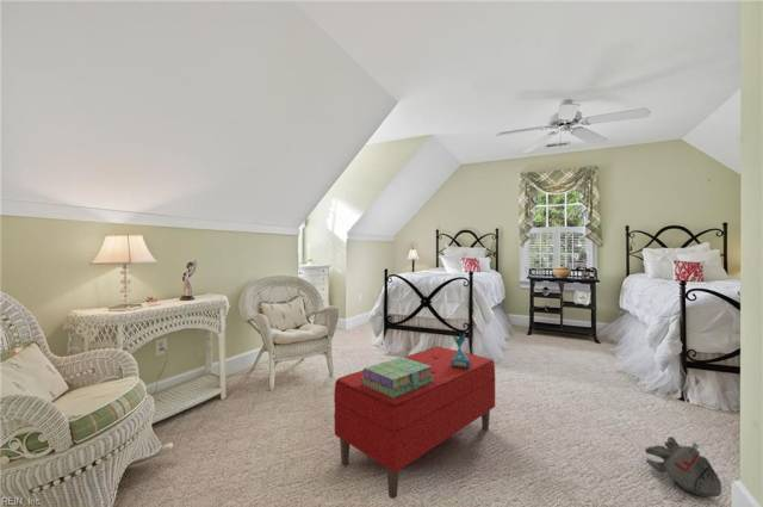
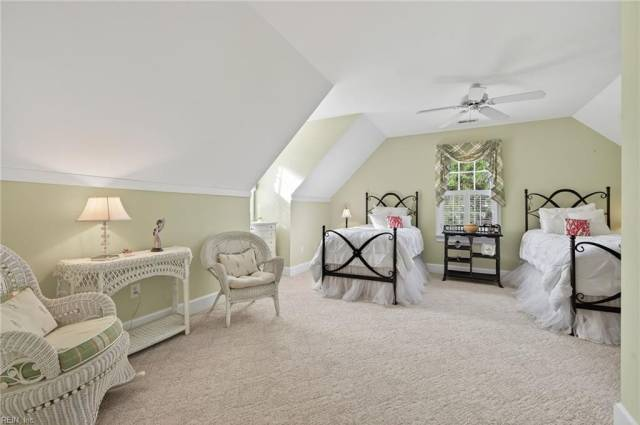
- gift bag [451,333,471,367]
- stack of books [361,357,434,398]
- bench [333,346,497,500]
- plush toy [644,435,722,499]
